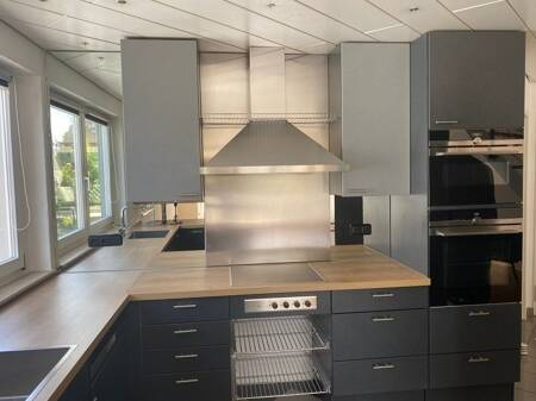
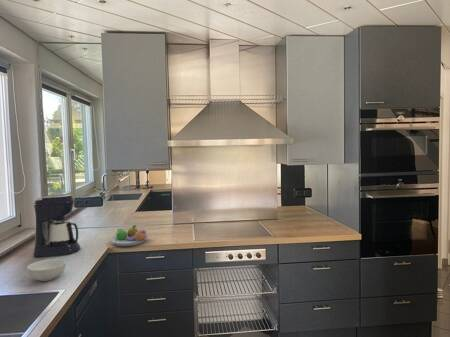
+ cereal bowl [26,258,67,282]
+ fruit bowl [110,224,149,247]
+ coffee maker [32,193,82,257]
